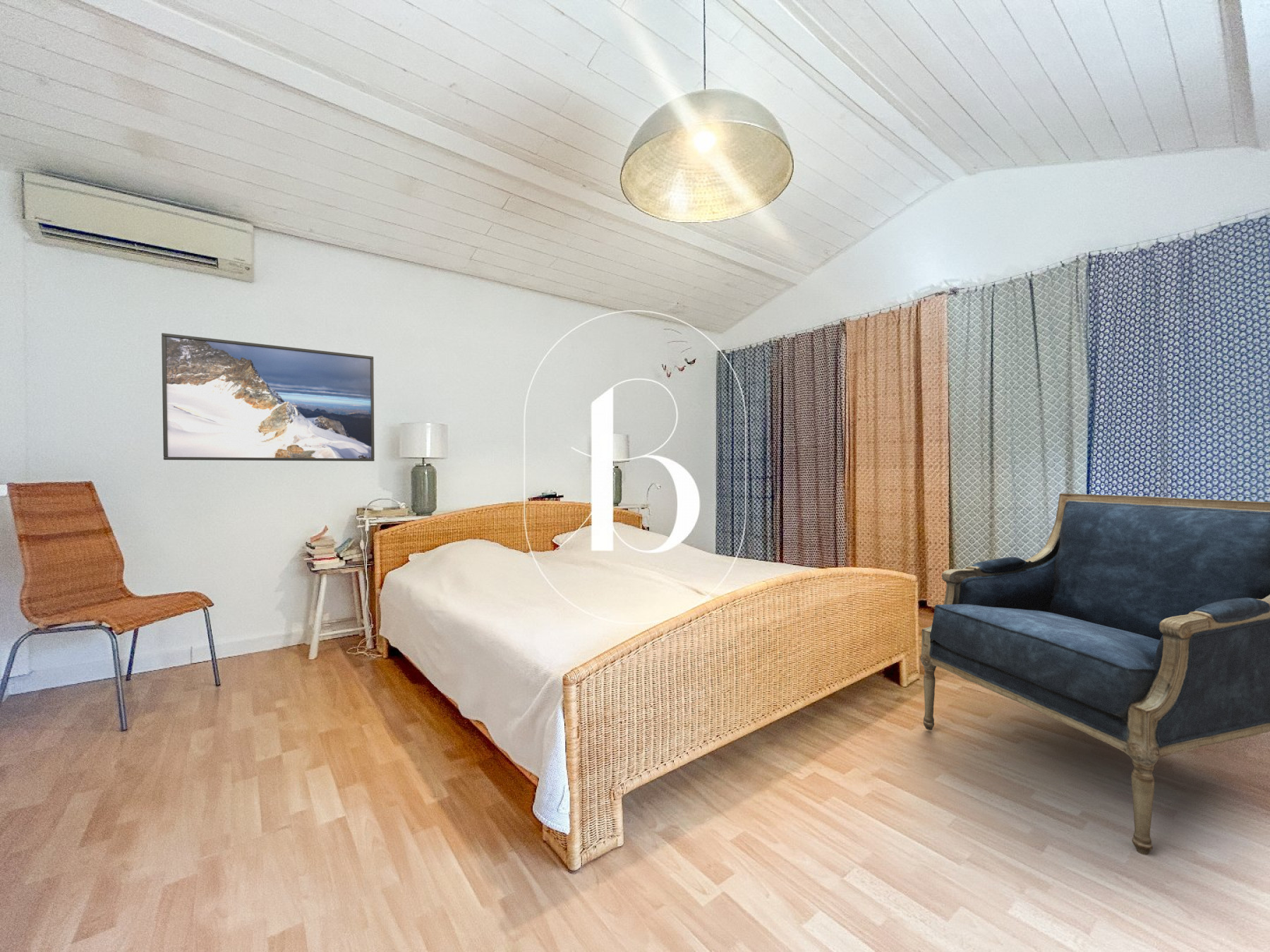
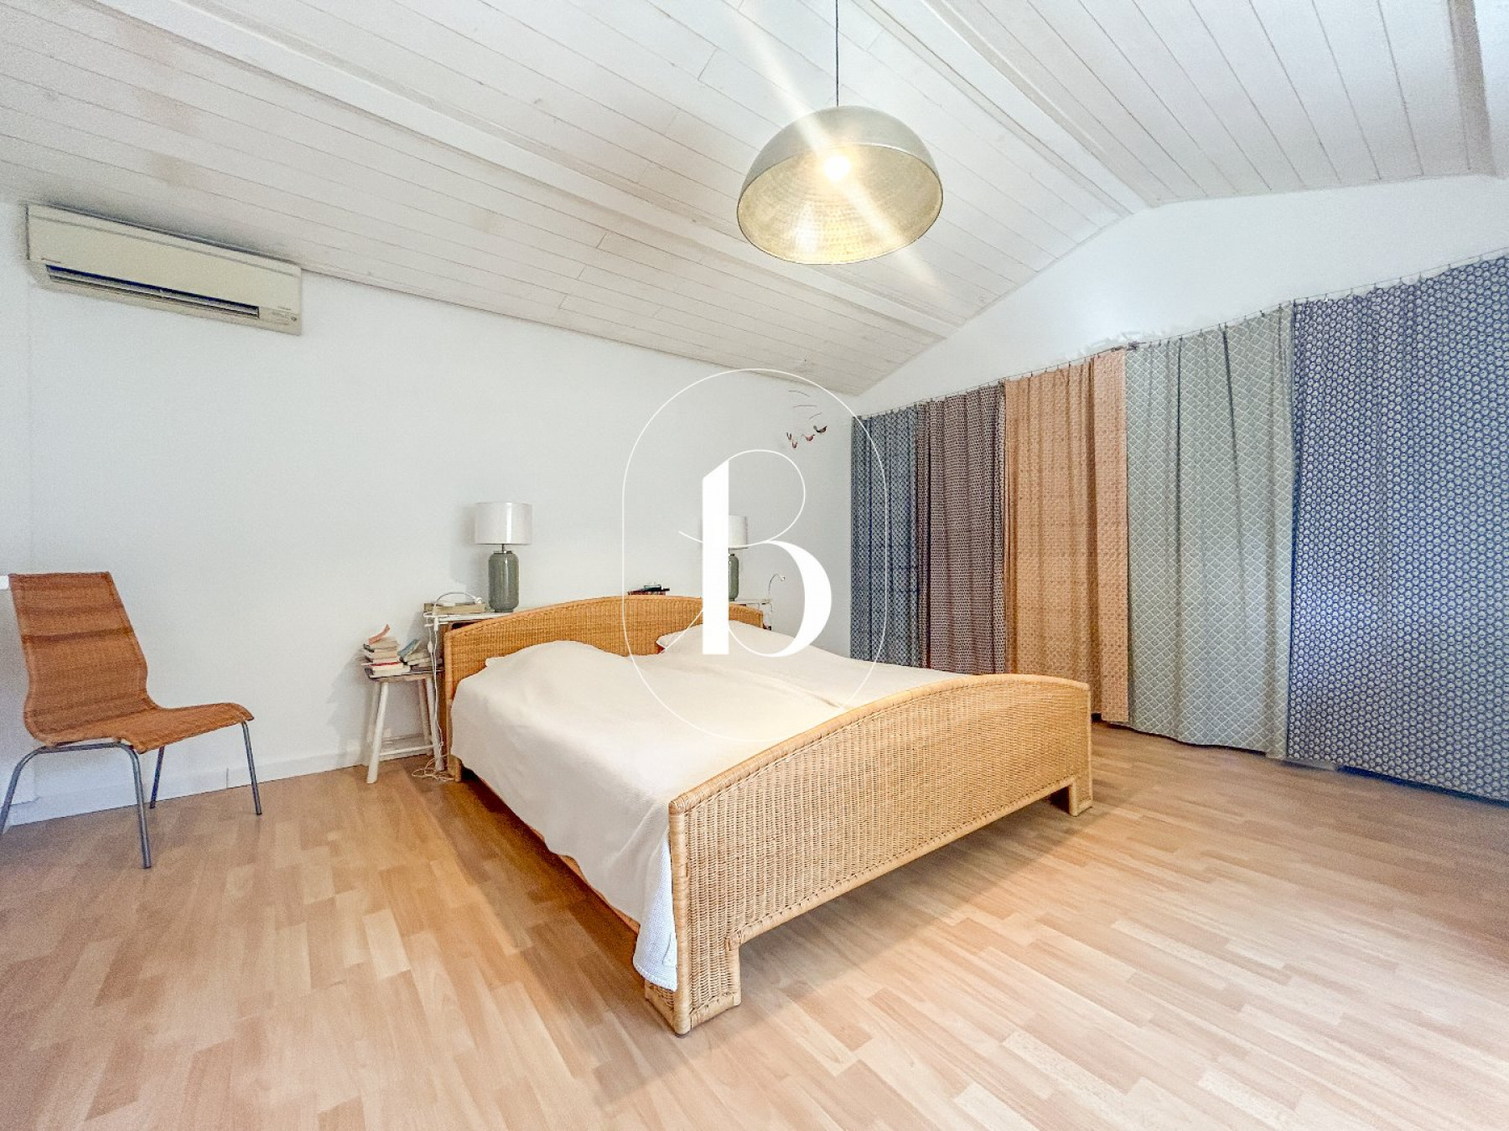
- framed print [161,332,375,462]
- armchair [920,493,1270,855]
